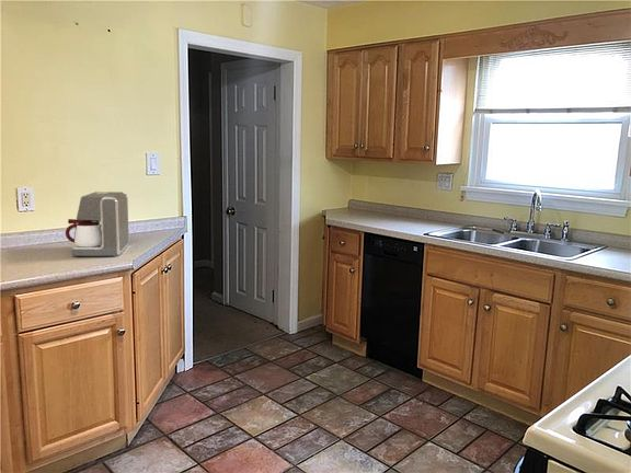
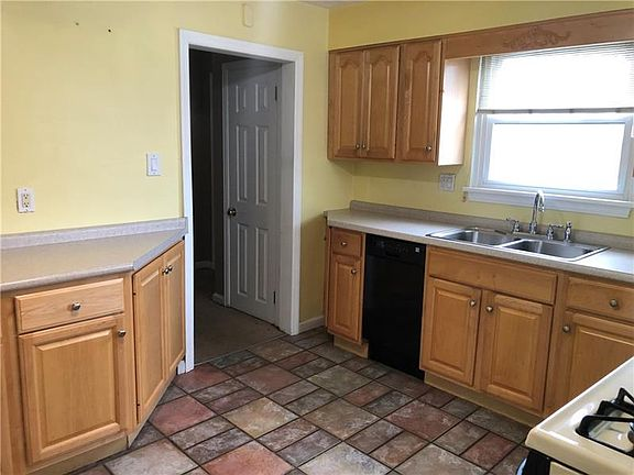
- coffee maker [65,191,130,257]
